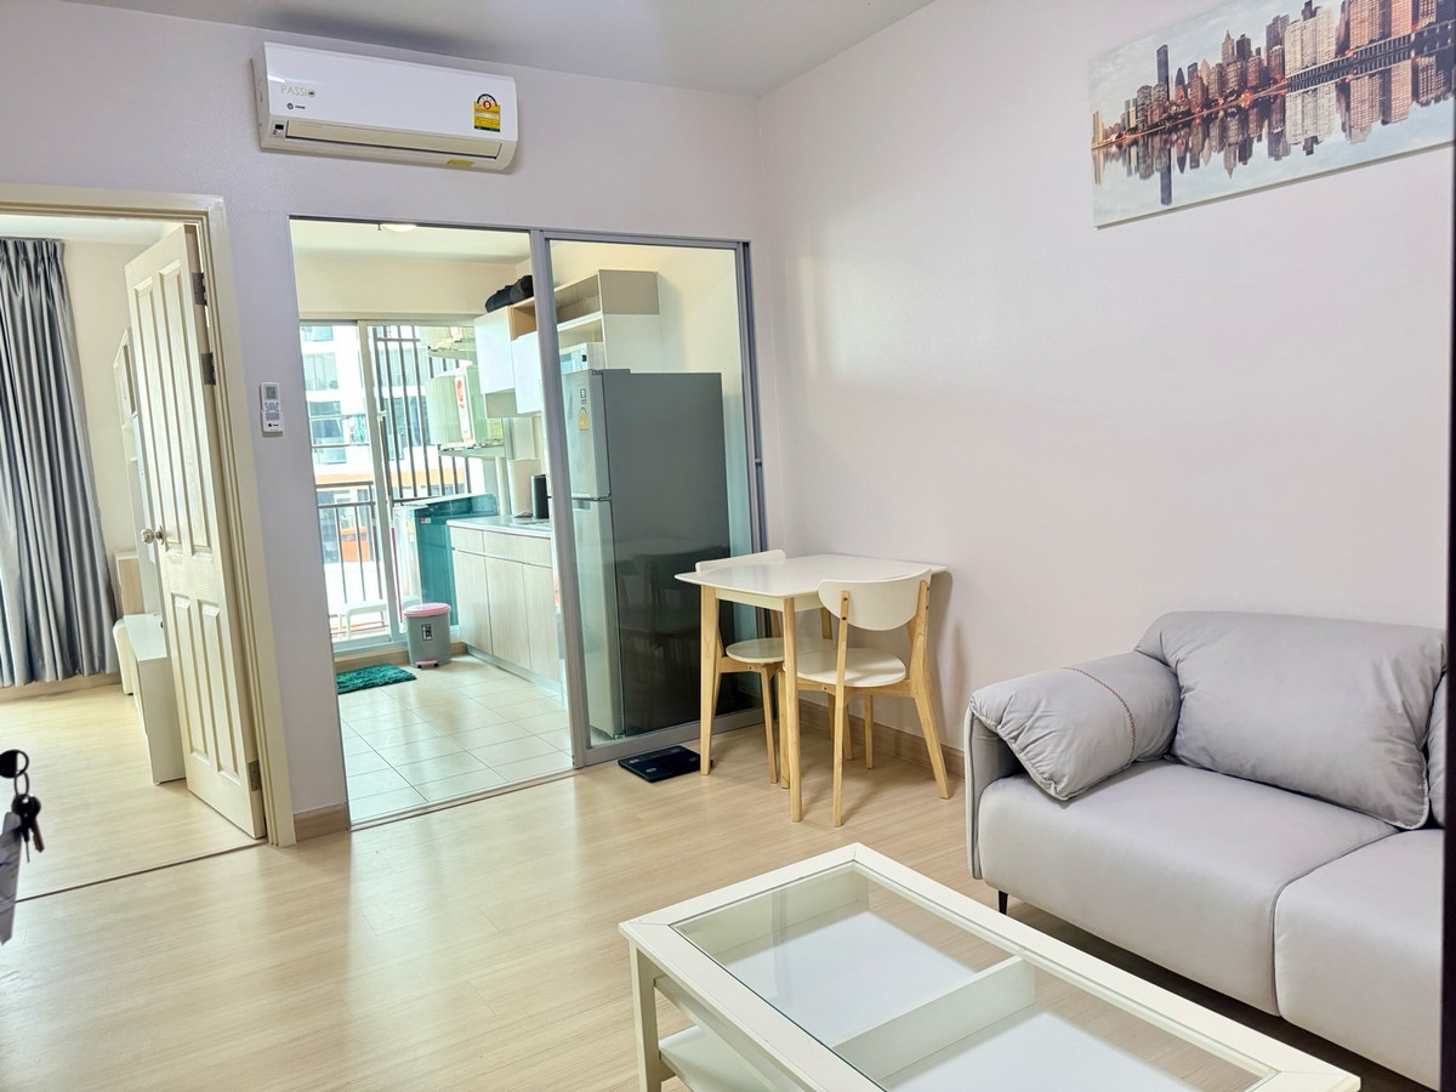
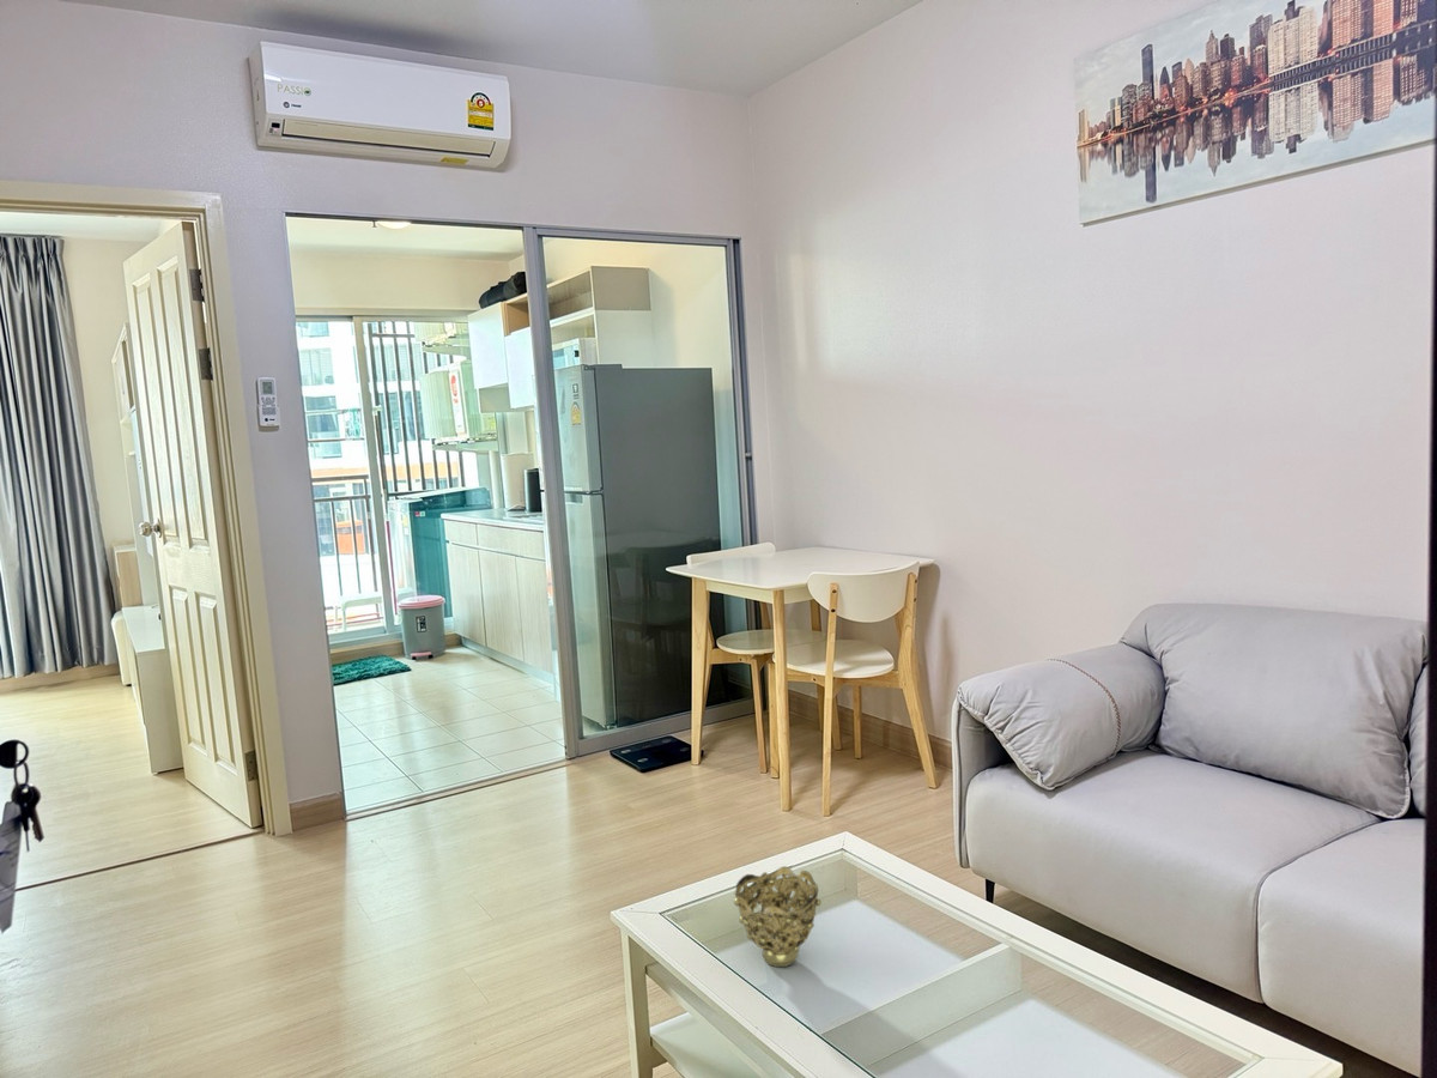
+ decorative bowl [733,865,823,968]
